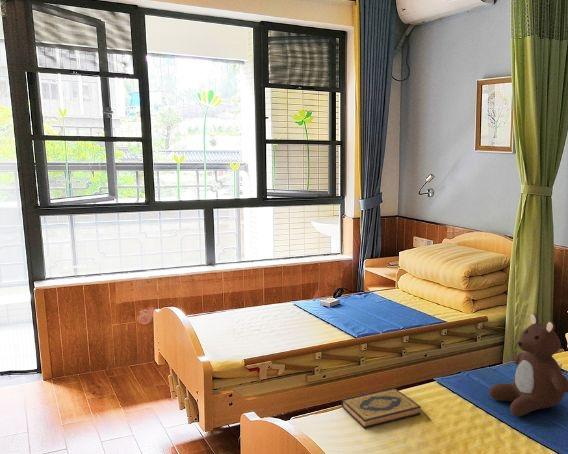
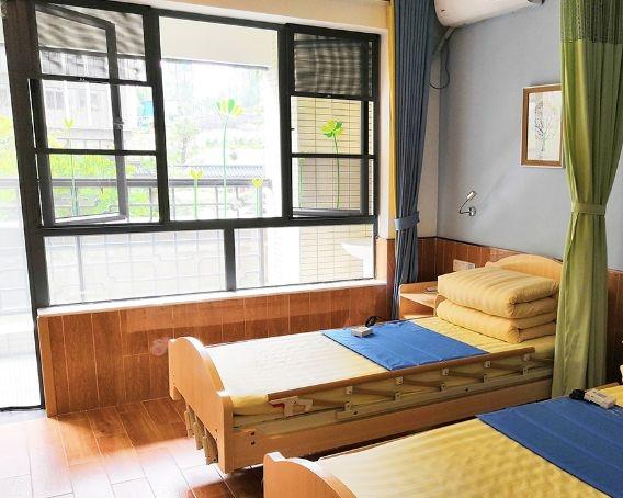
- hardback book [341,388,422,429]
- teddy bear [488,313,568,417]
